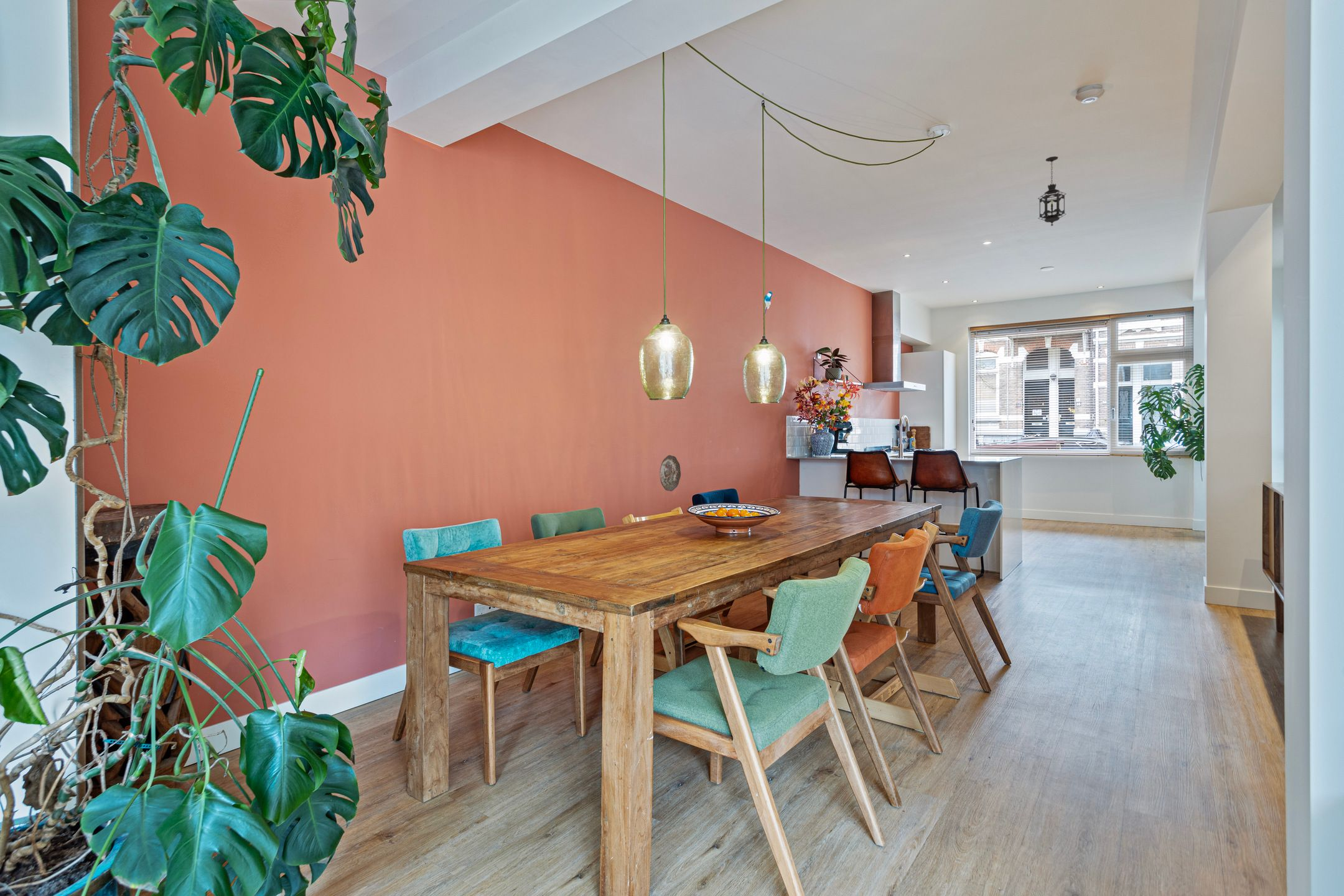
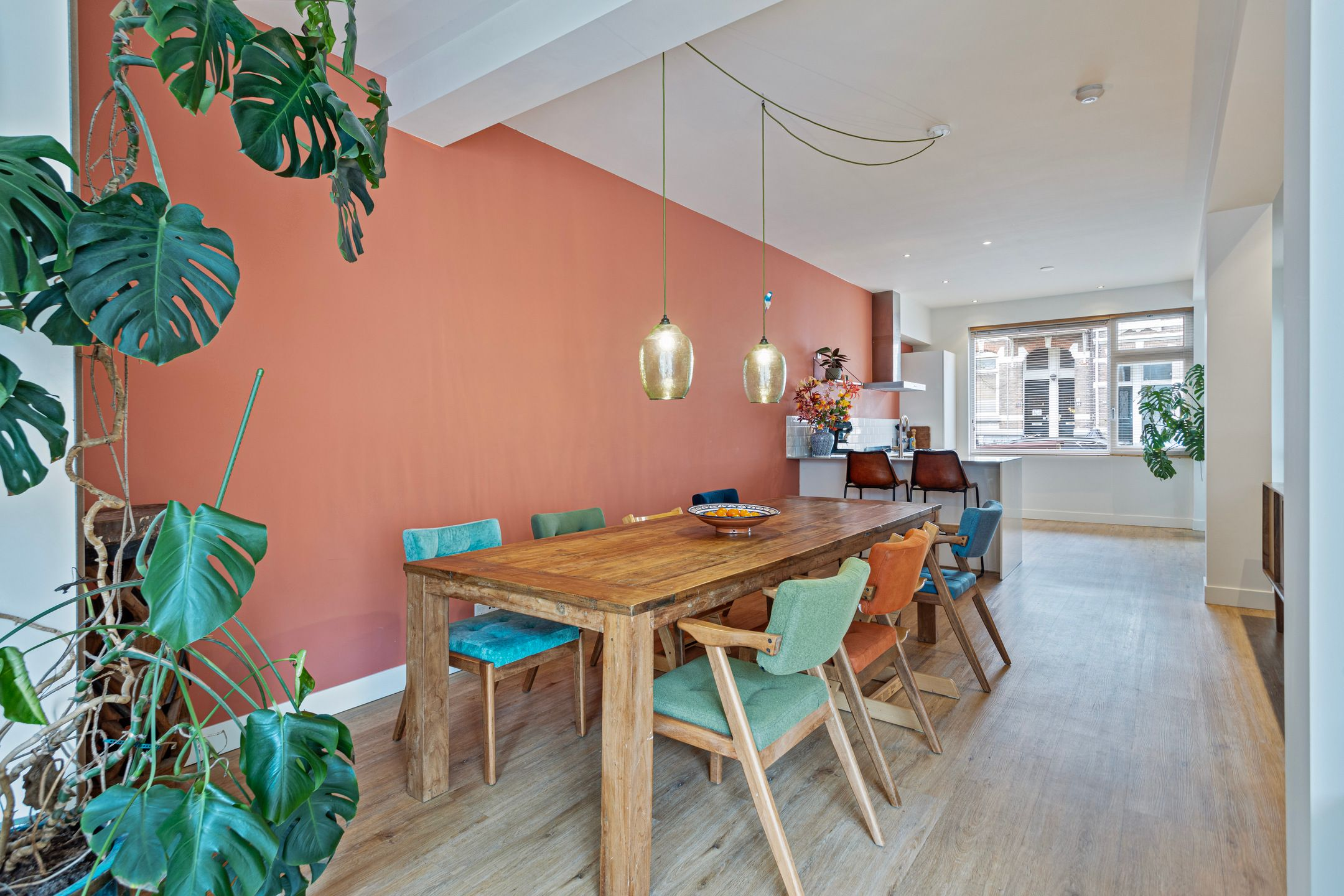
- decorative plate [660,454,681,492]
- hanging lantern [1037,156,1067,226]
